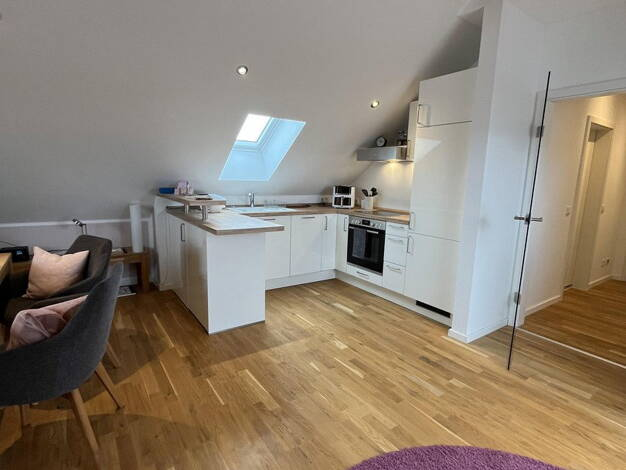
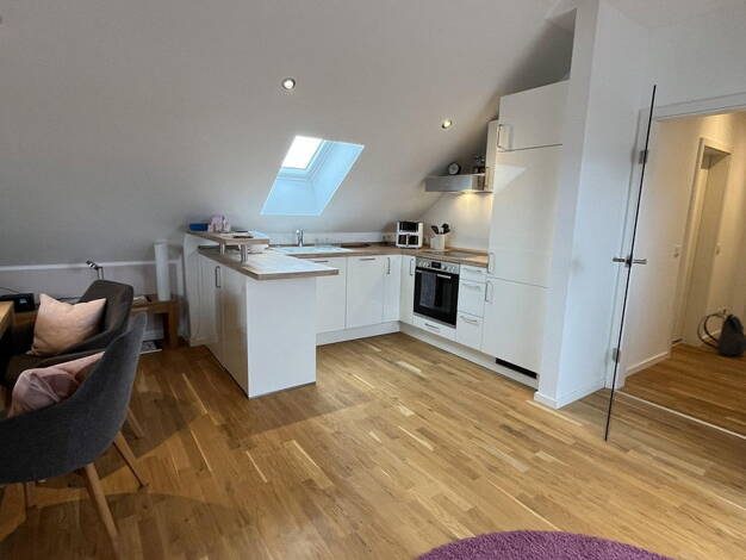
+ backpack [696,312,746,356]
